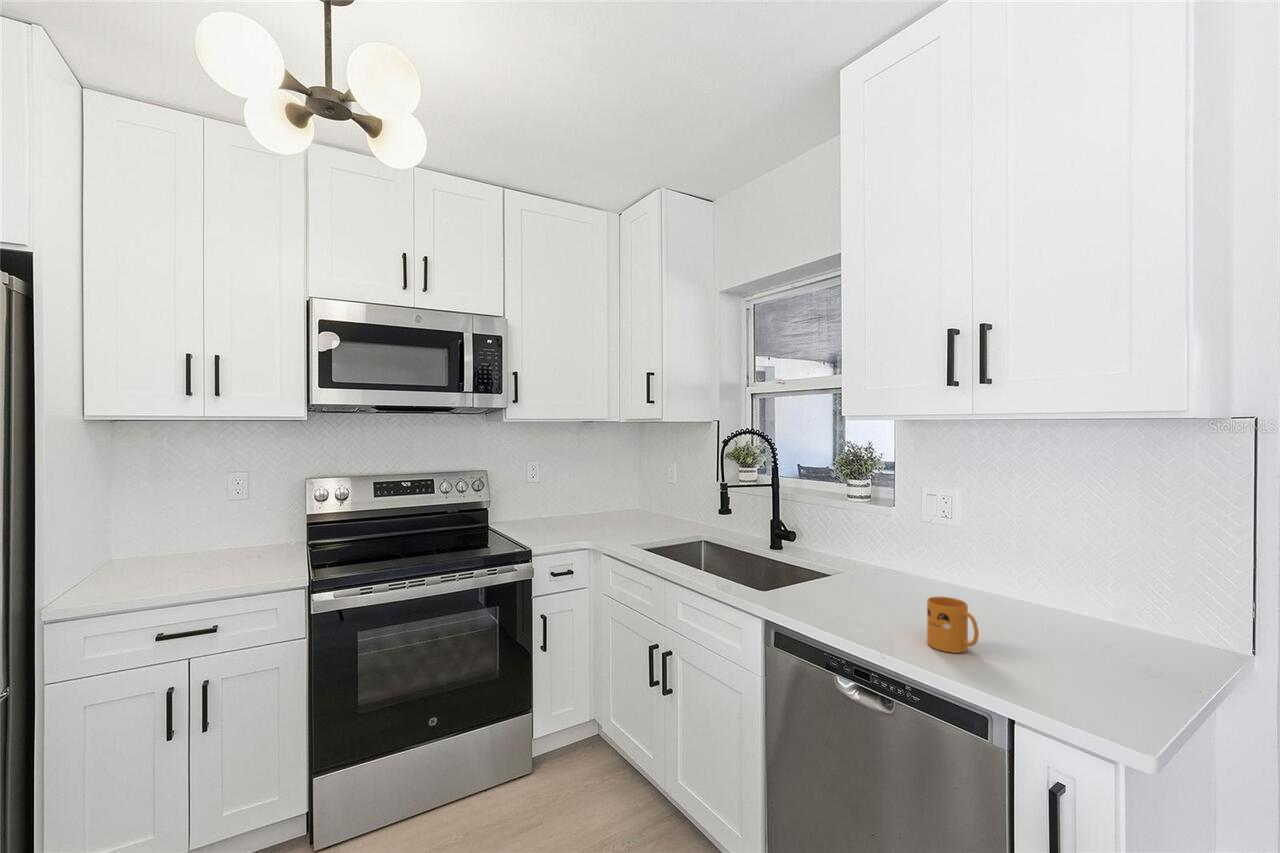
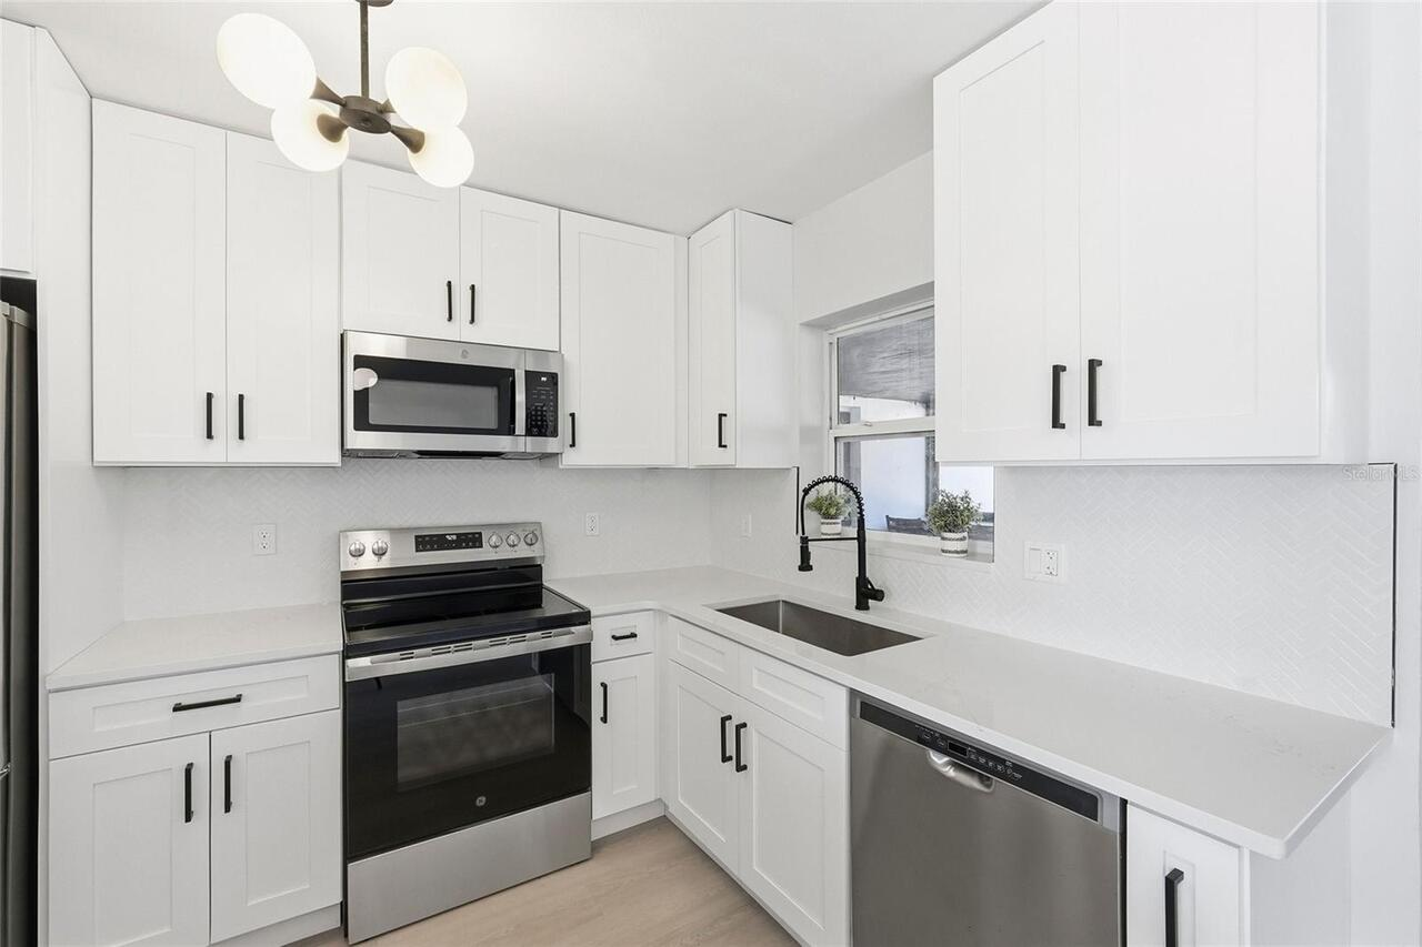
- mug [926,596,980,654]
